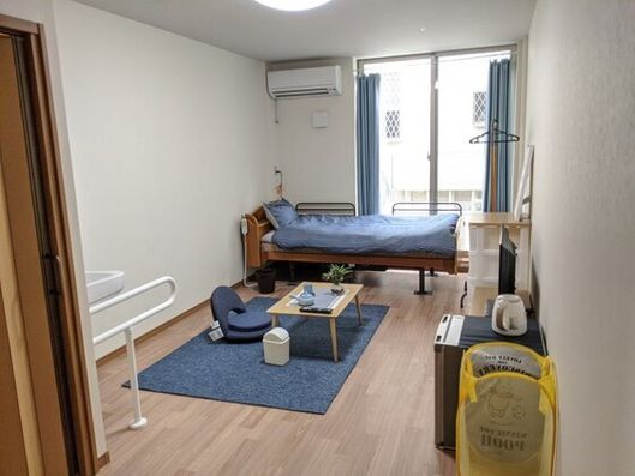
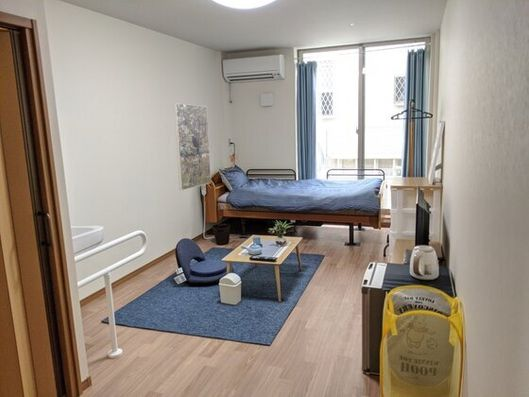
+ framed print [173,102,212,191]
